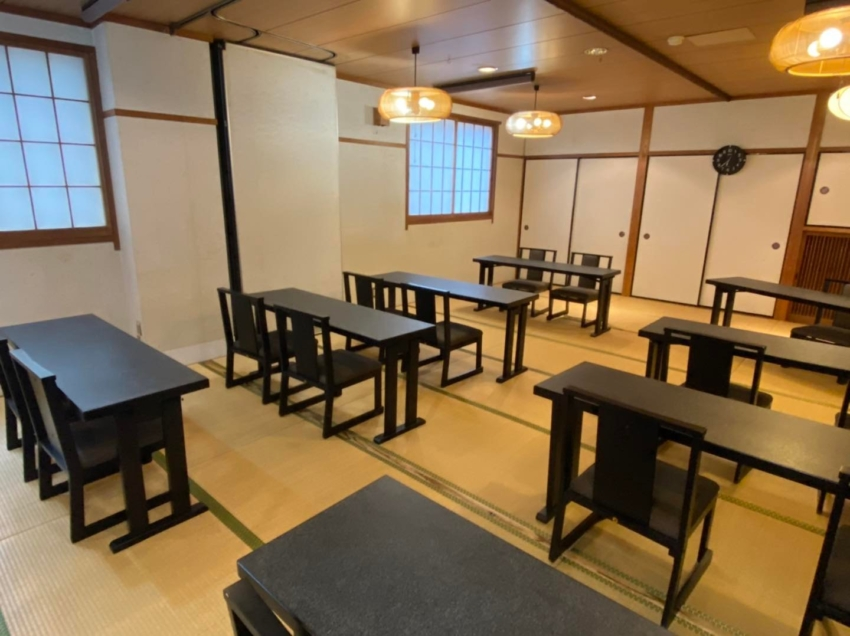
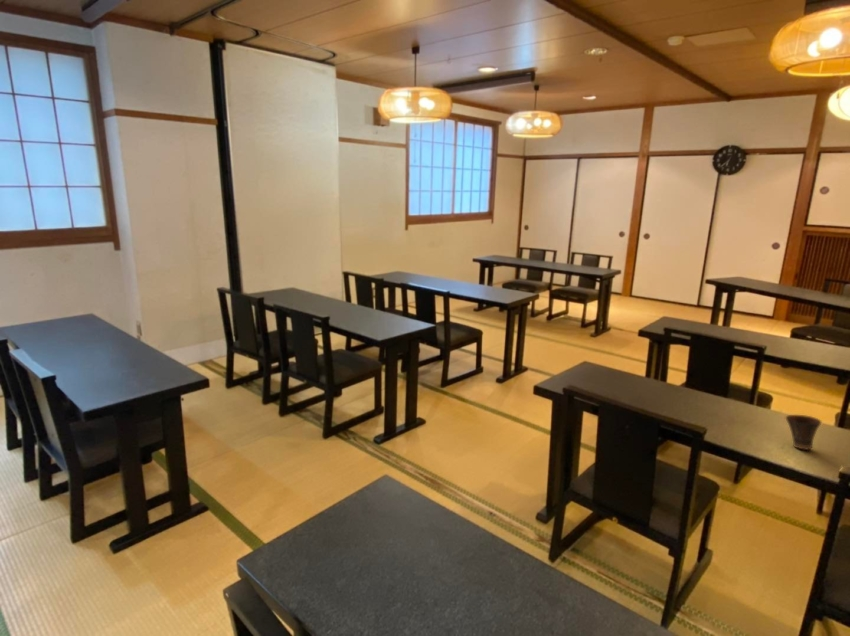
+ cup [785,414,822,451]
